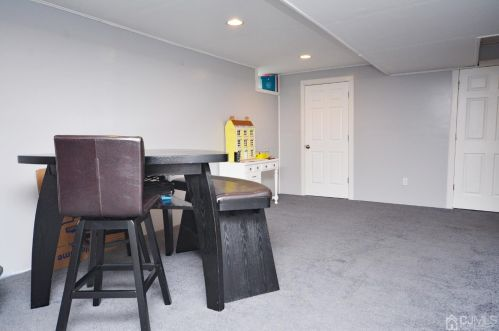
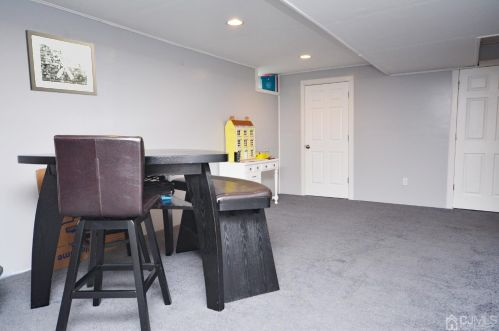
+ wall art [24,29,98,96]
